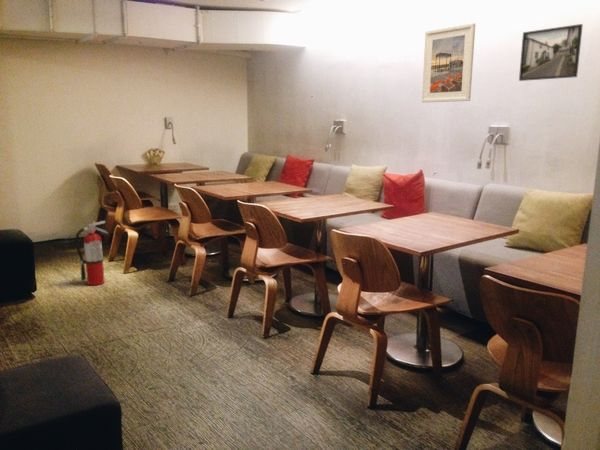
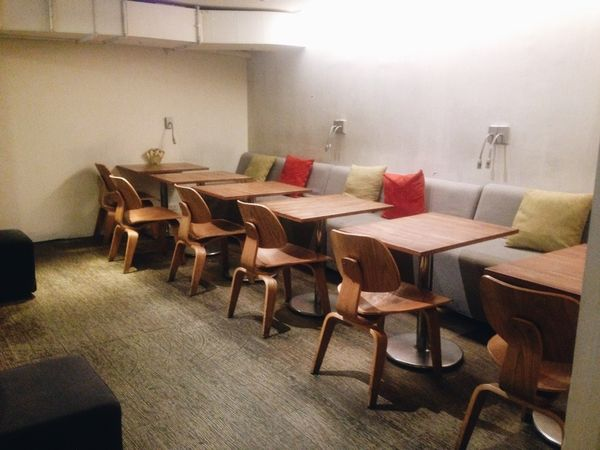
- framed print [421,22,476,103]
- fire extinguisher [74,220,109,287]
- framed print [518,23,584,82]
